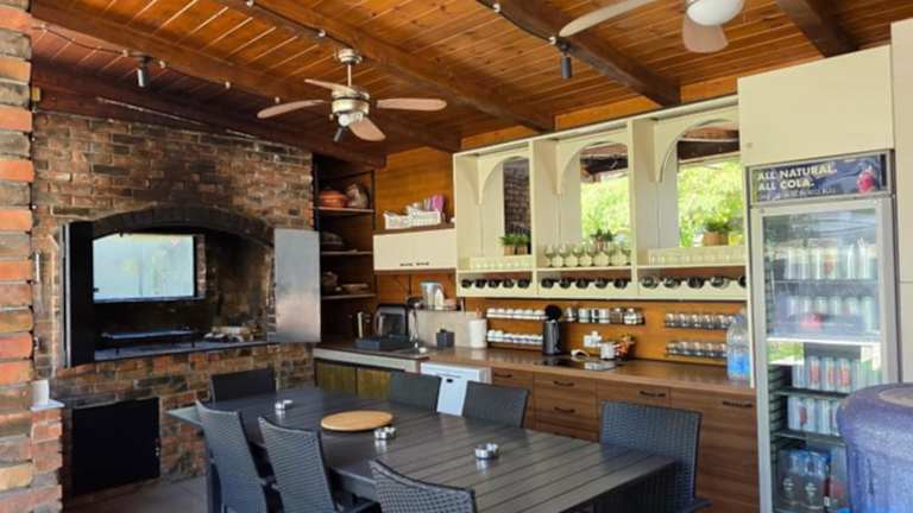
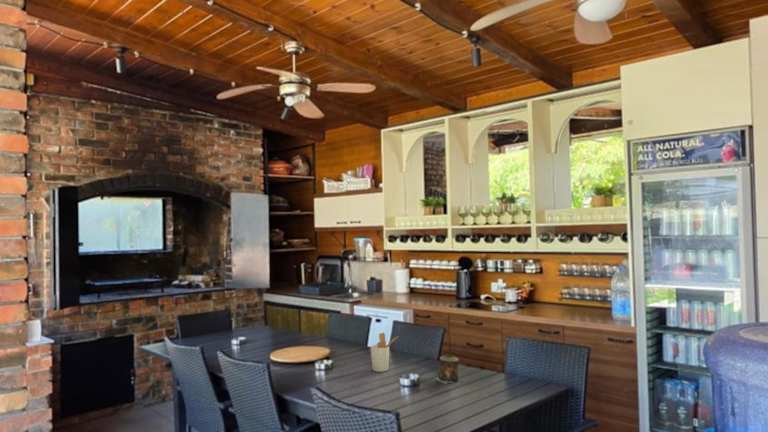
+ utensil holder [370,332,398,373]
+ candle [435,354,460,385]
